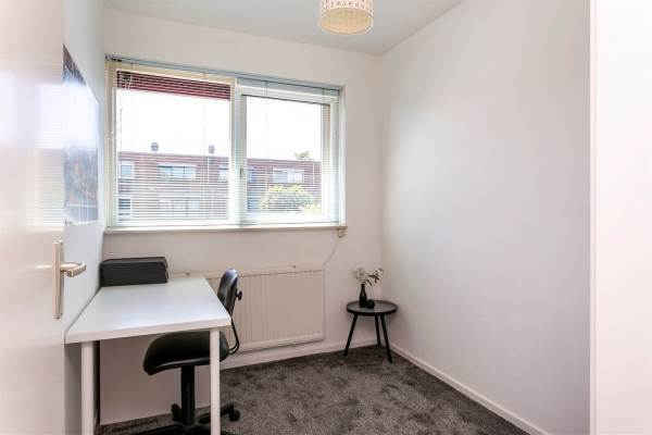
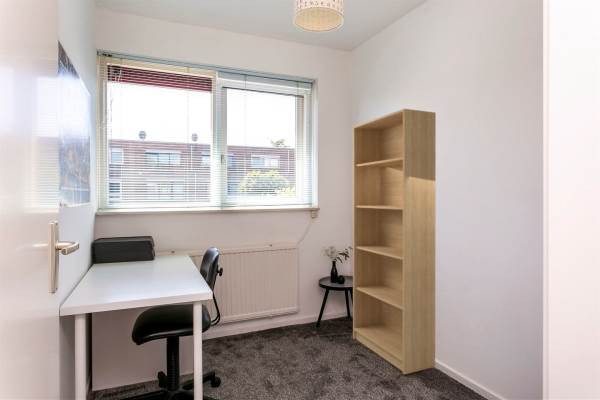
+ bookshelf [352,108,437,376]
